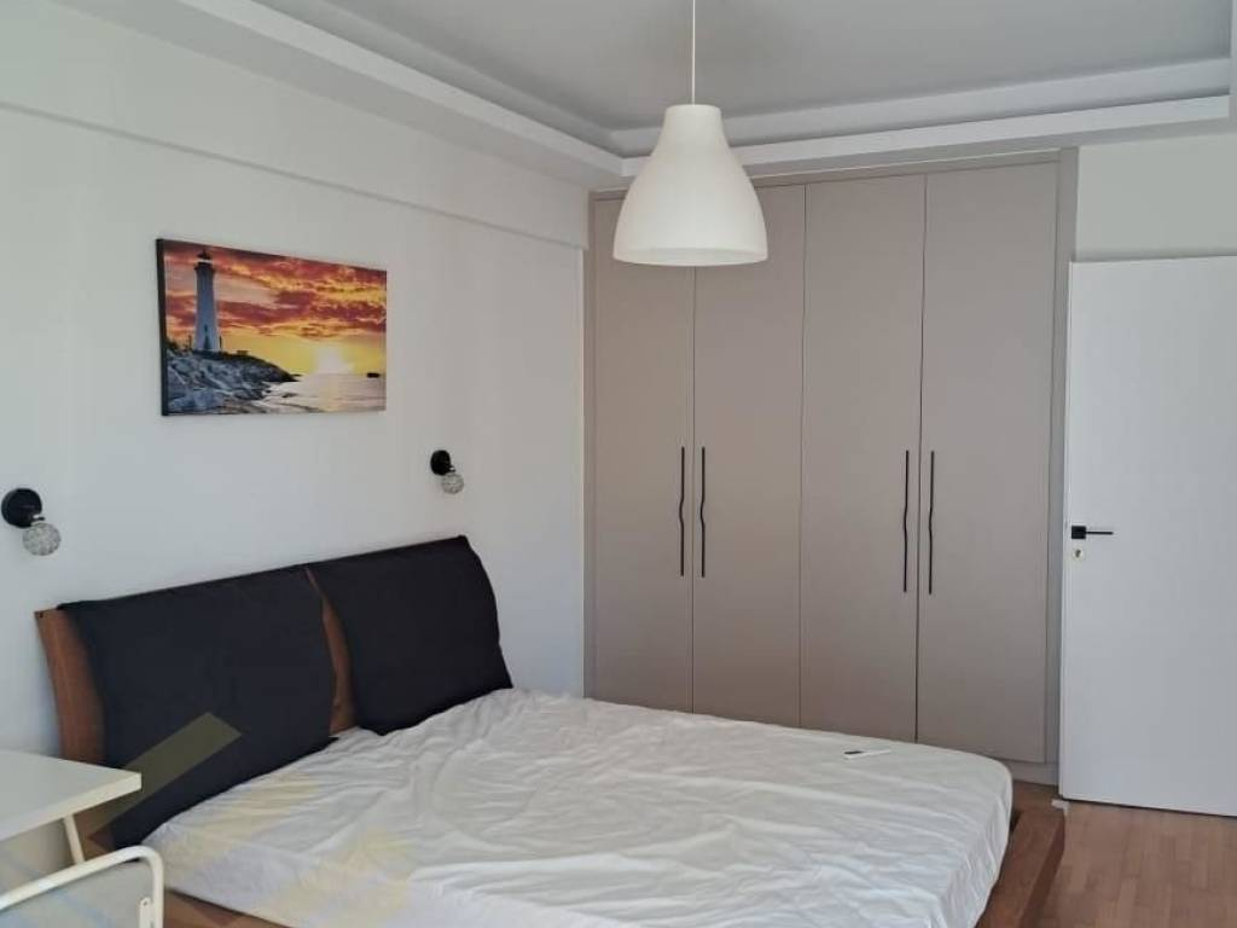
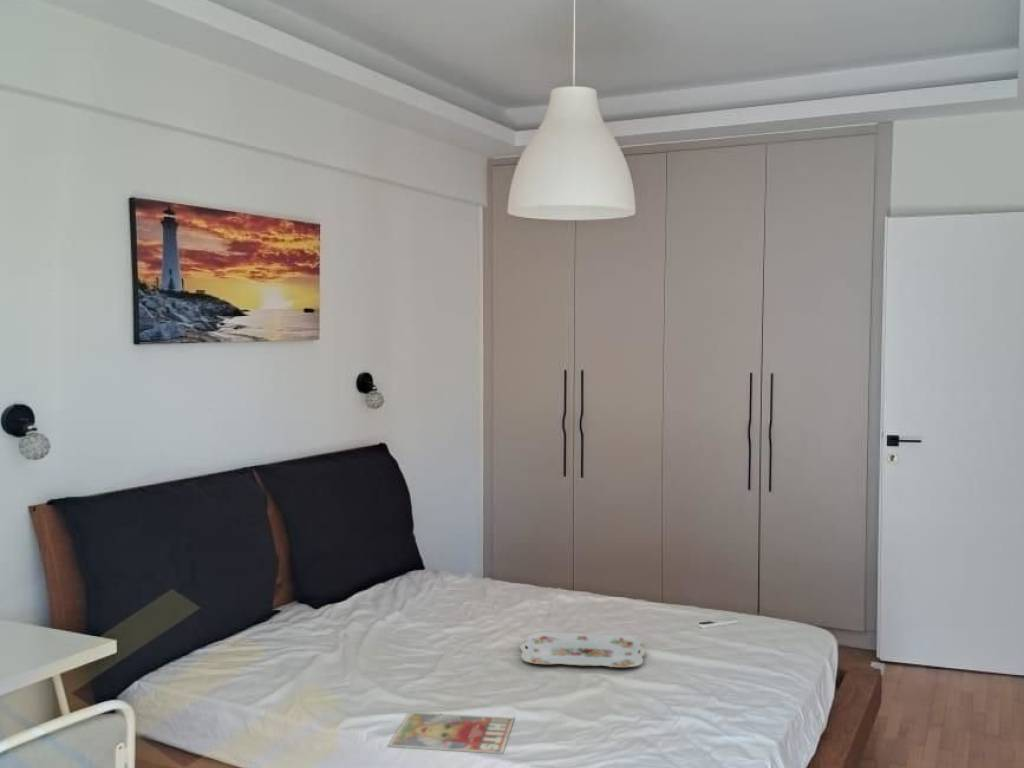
+ magazine [387,711,515,754]
+ serving tray [519,631,647,668]
